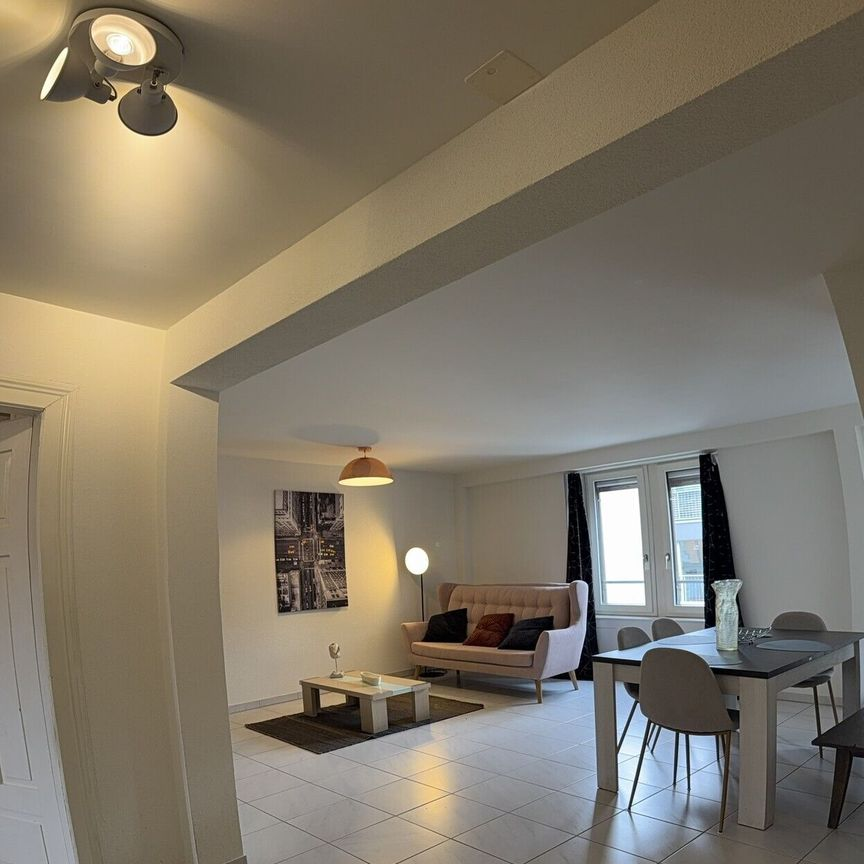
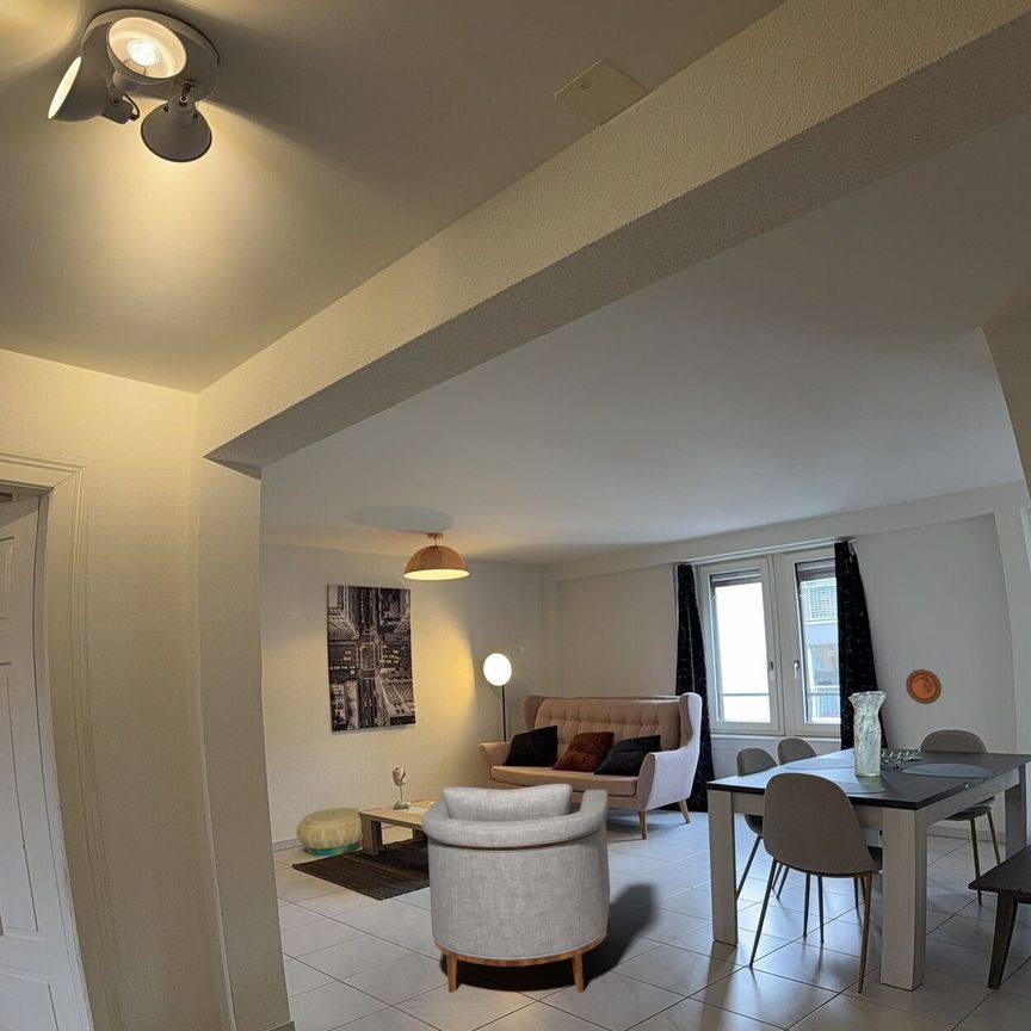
+ basket [296,807,364,857]
+ armchair [420,783,612,994]
+ decorative plate [905,668,943,705]
